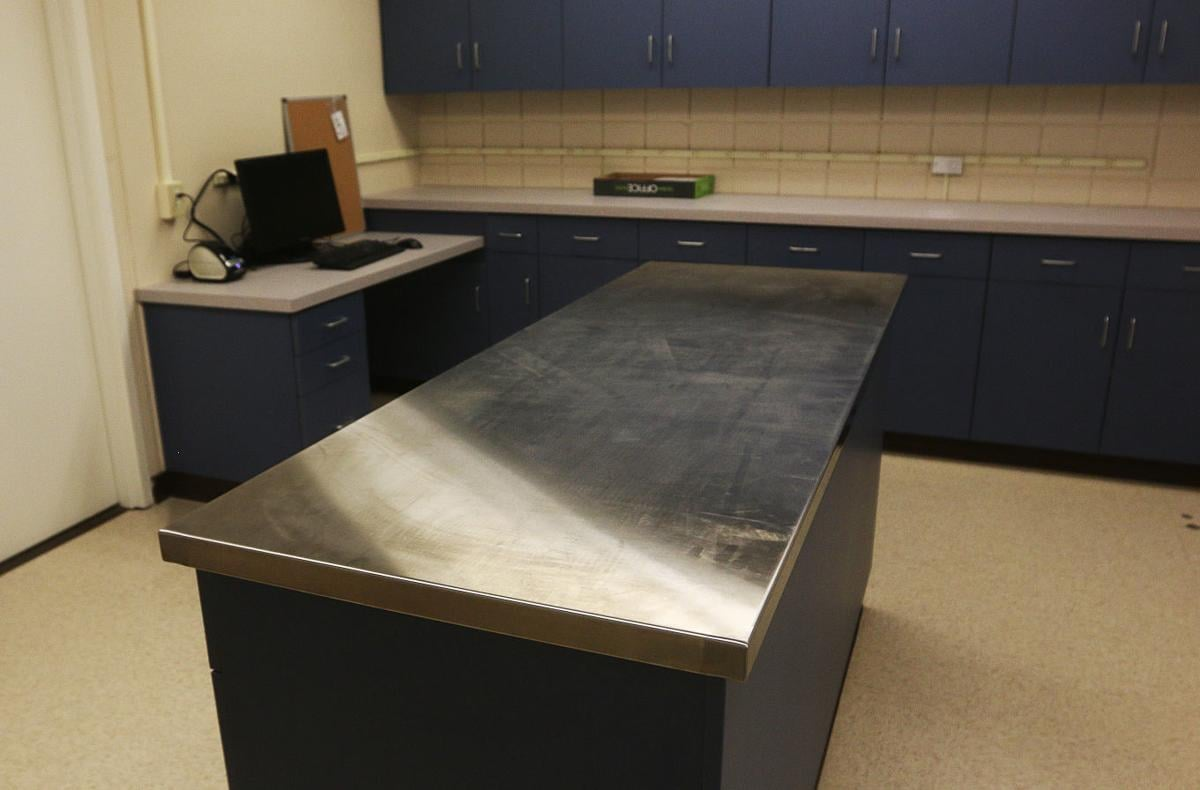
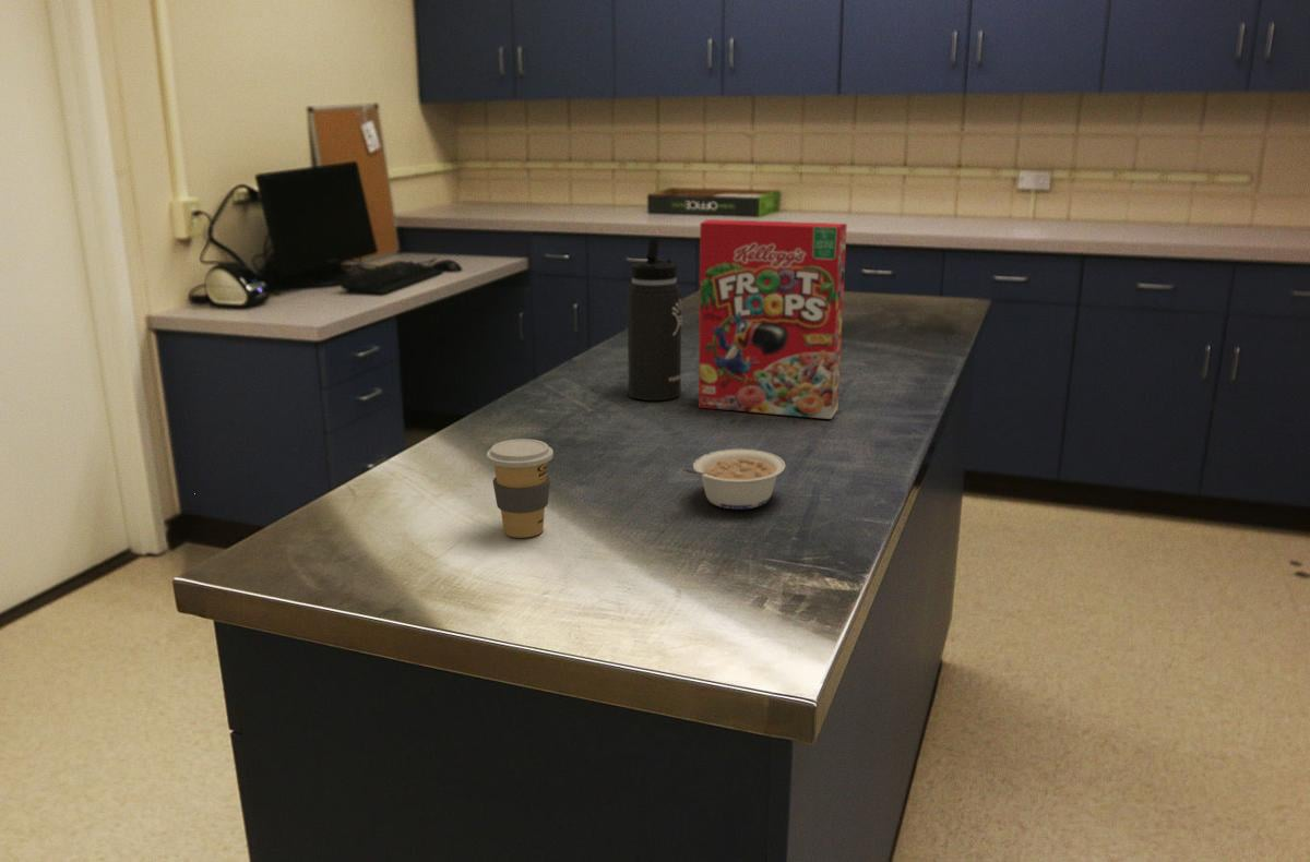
+ coffee cup [486,438,555,539]
+ thermos bottle [626,238,683,402]
+ cereal box [698,218,848,420]
+ legume [682,448,787,511]
